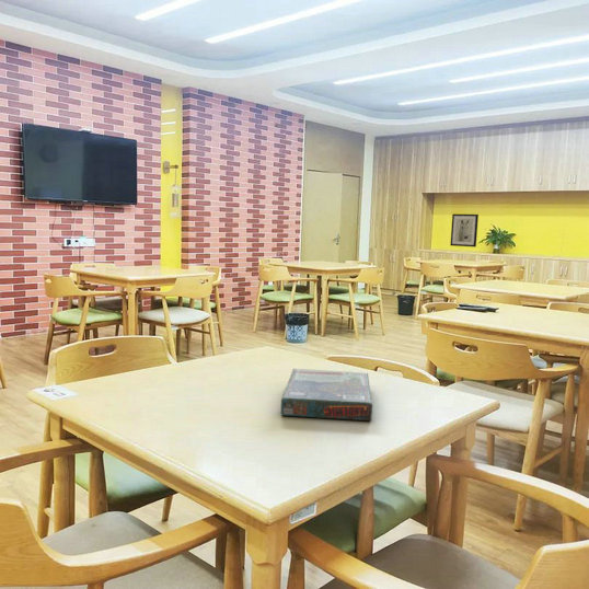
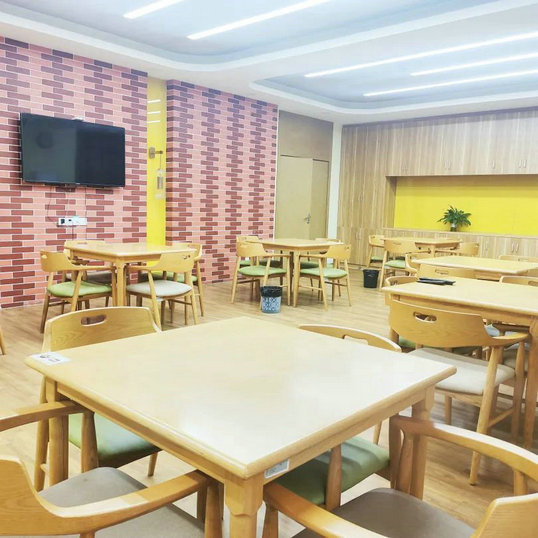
- wall art [449,213,480,249]
- board game [280,368,373,421]
